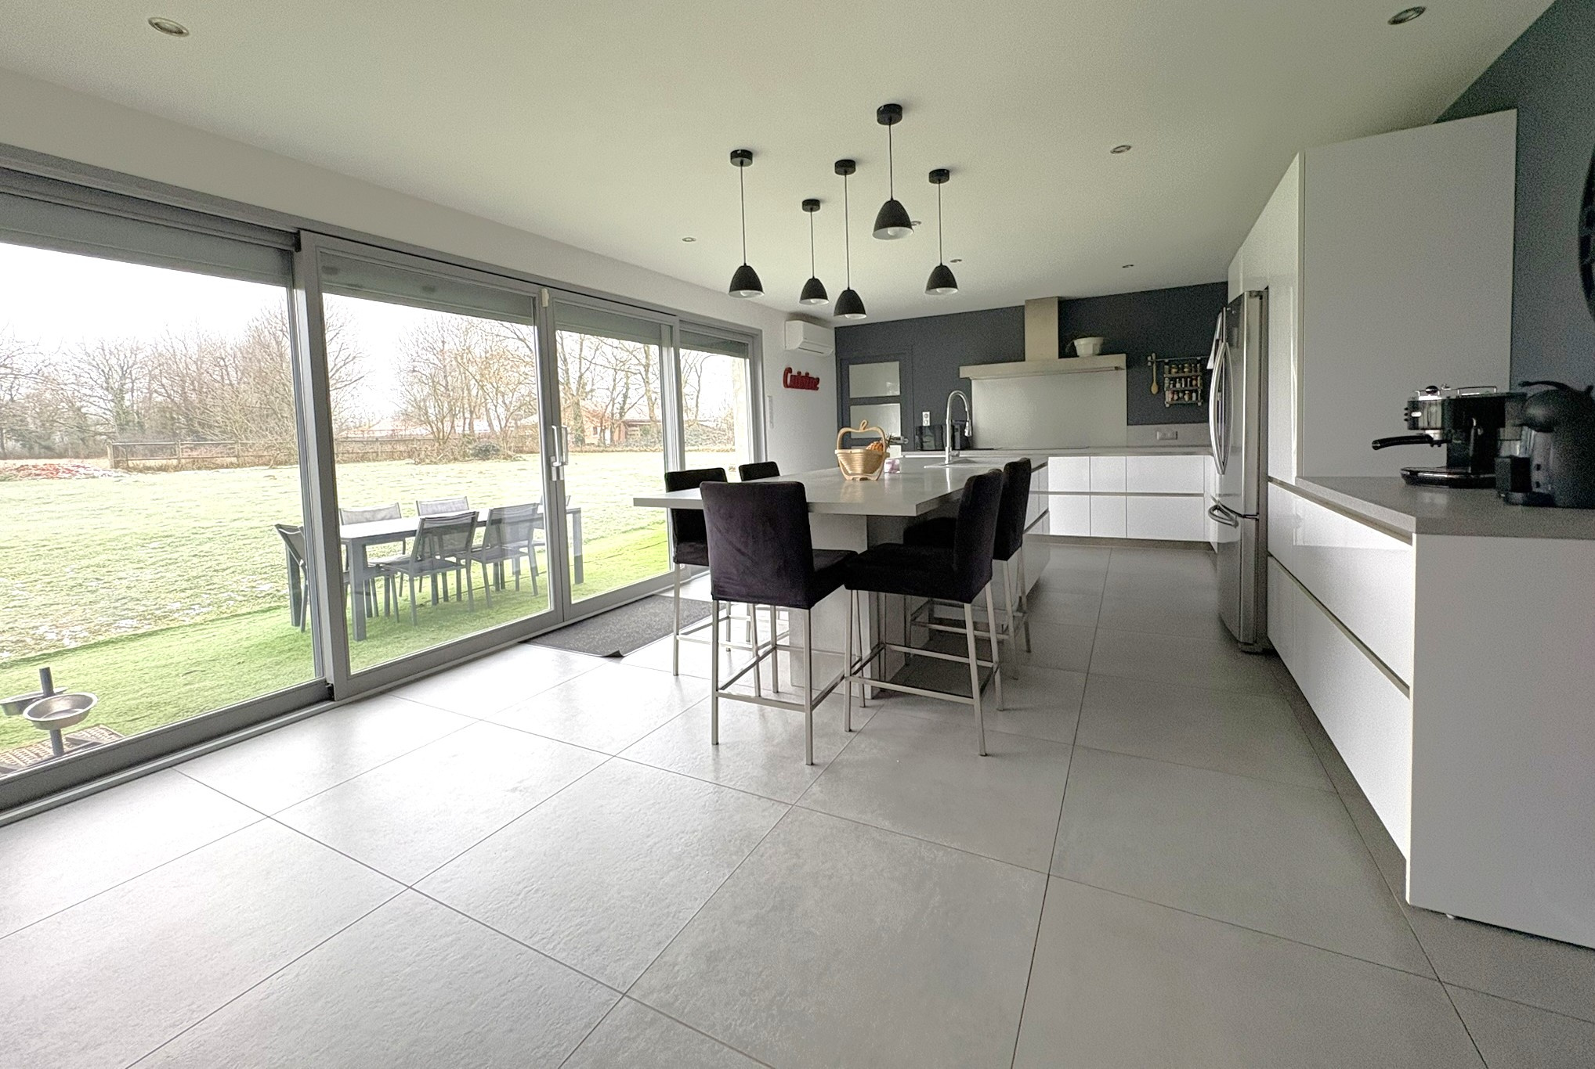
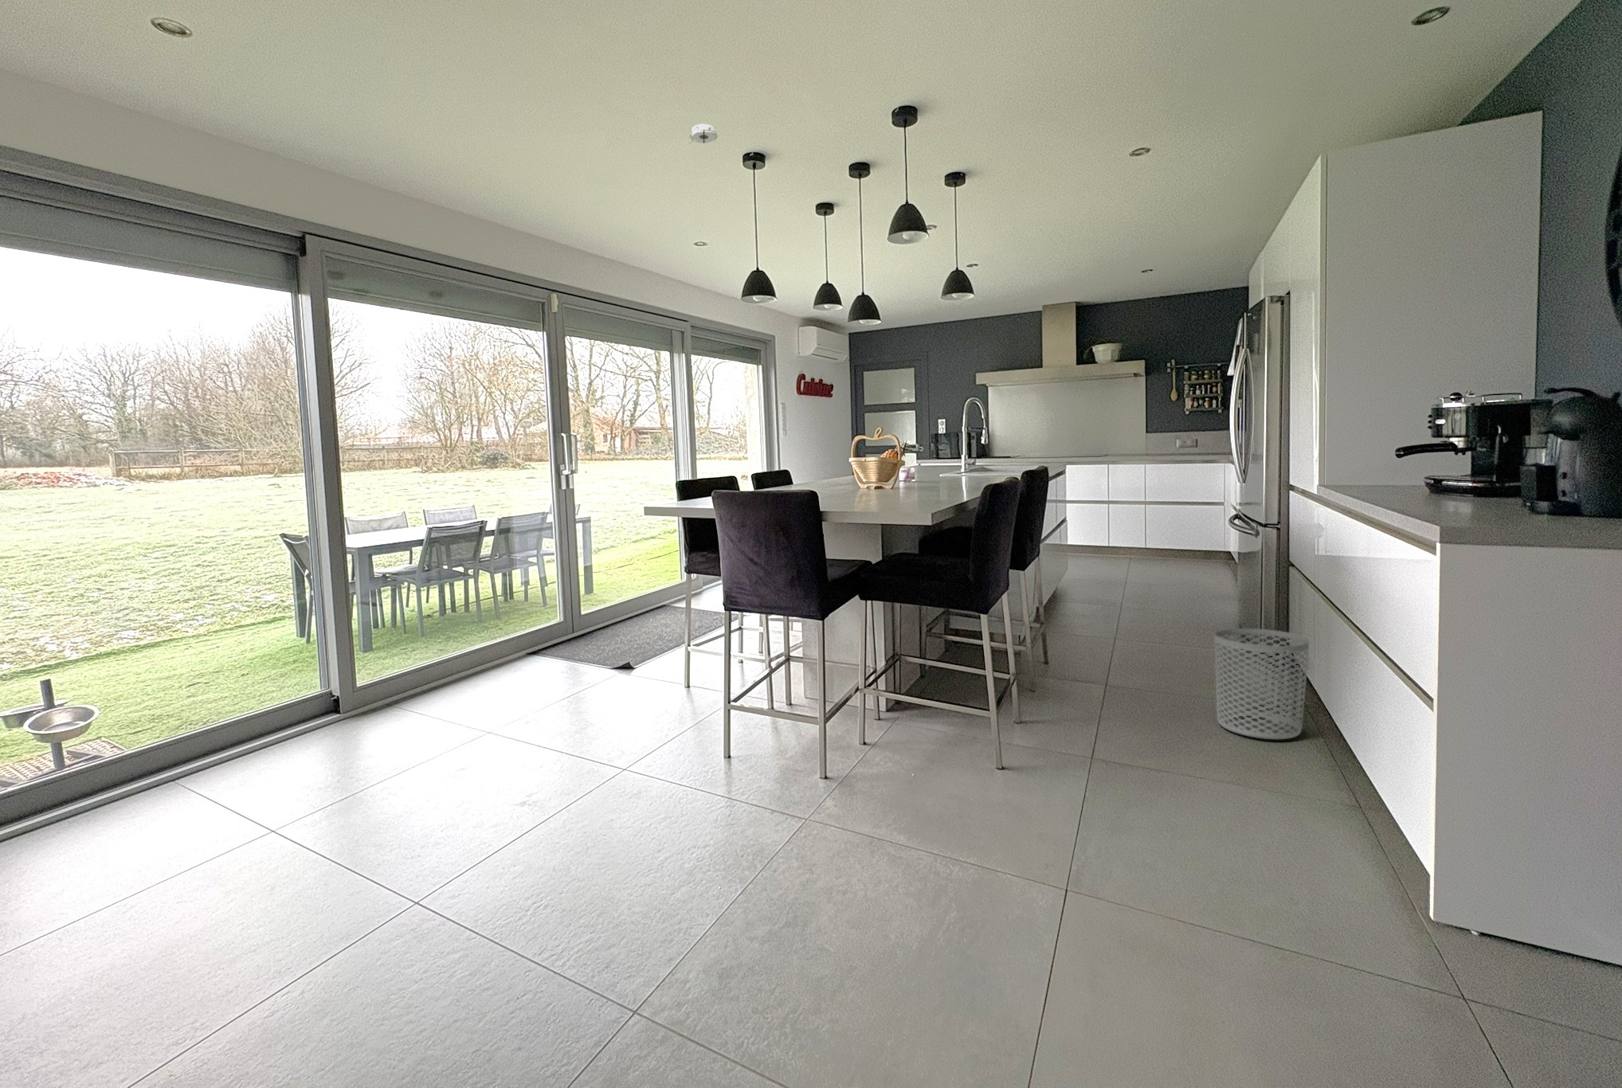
+ waste bin [1213,628,1310,739]
+ smoke detector [688,124,719,144]
